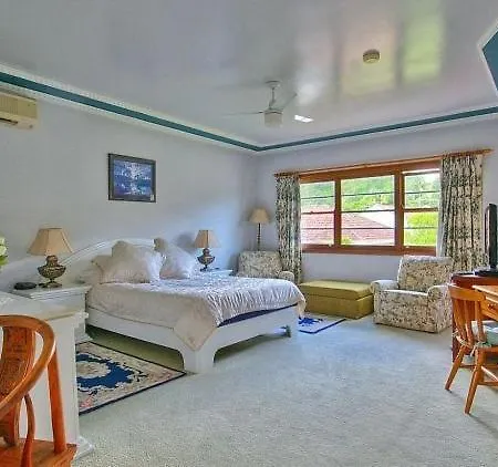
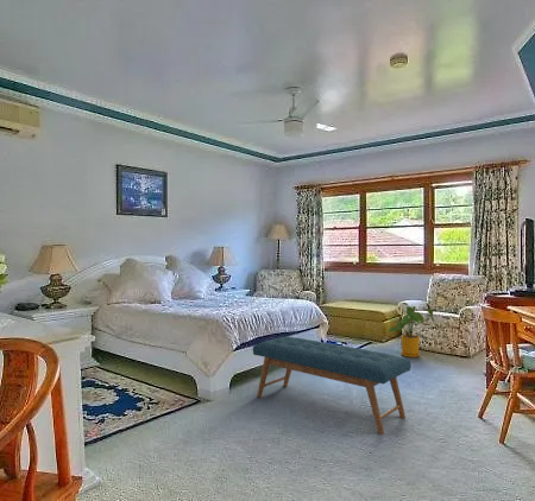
+ house plant [388,305,435,359]
+ bench [252,336,411,436]
